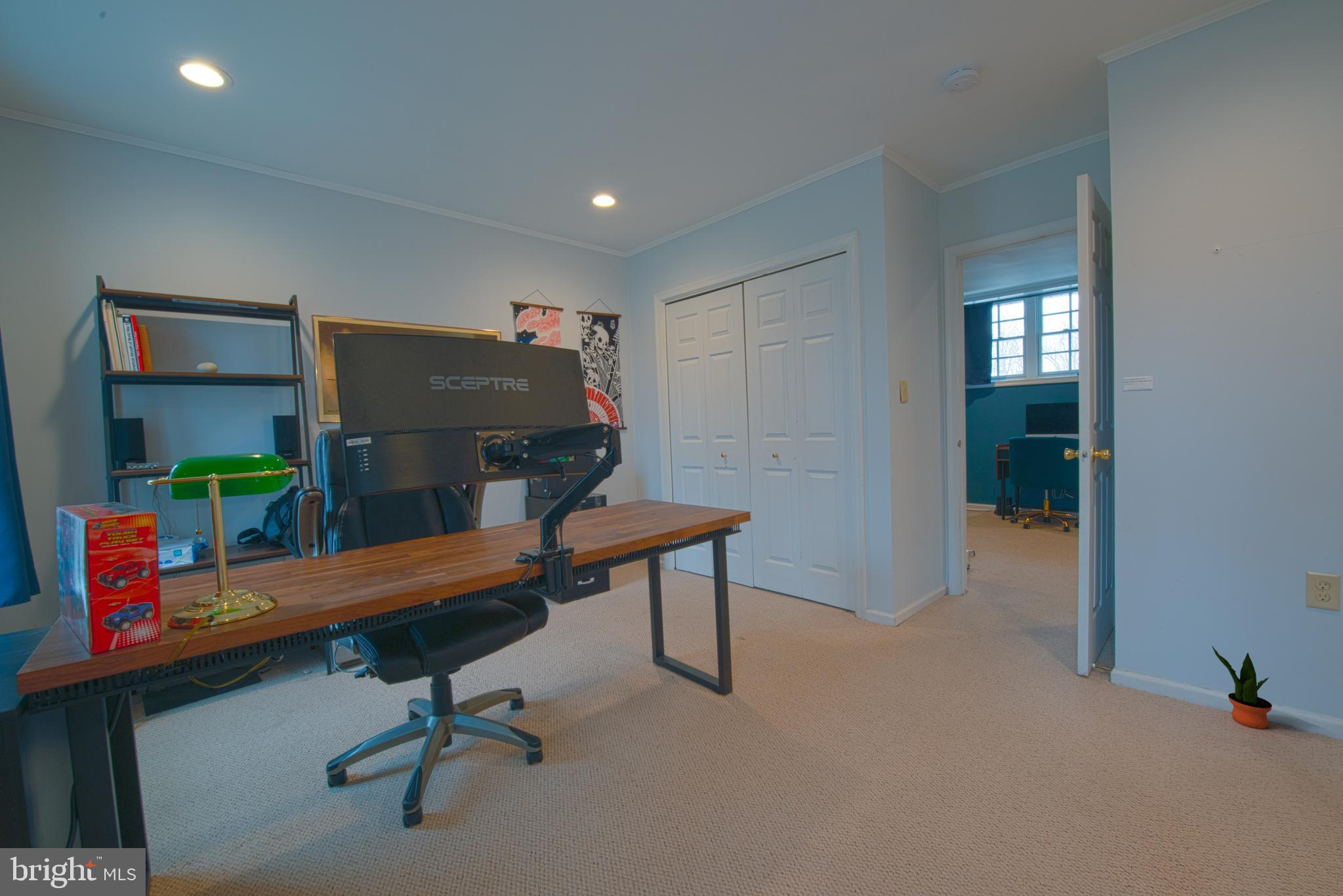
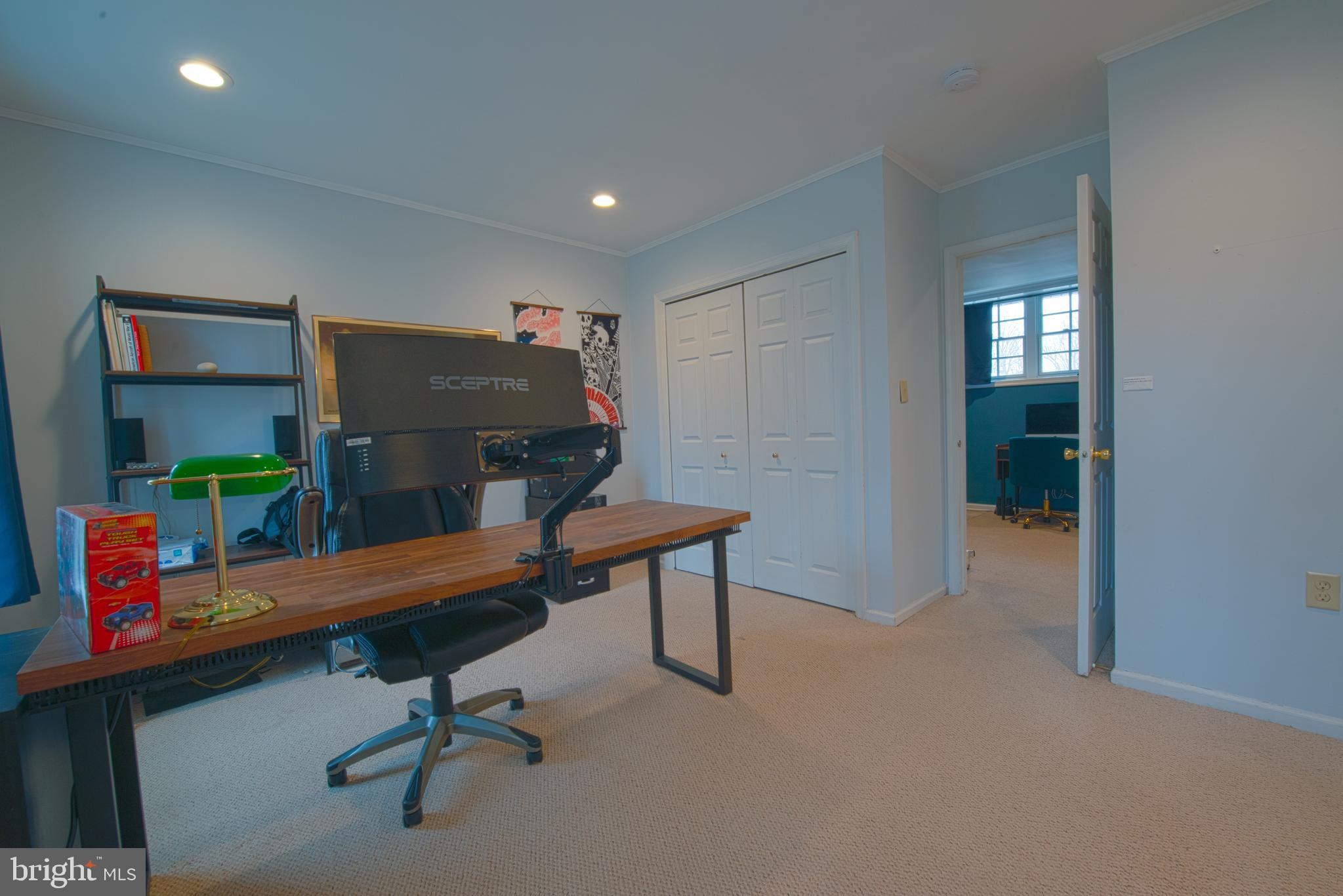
- potted plant [1211,645,1273,729]
